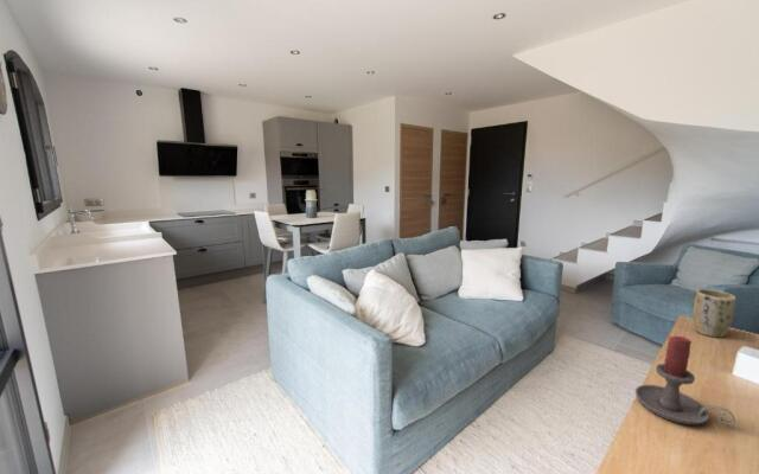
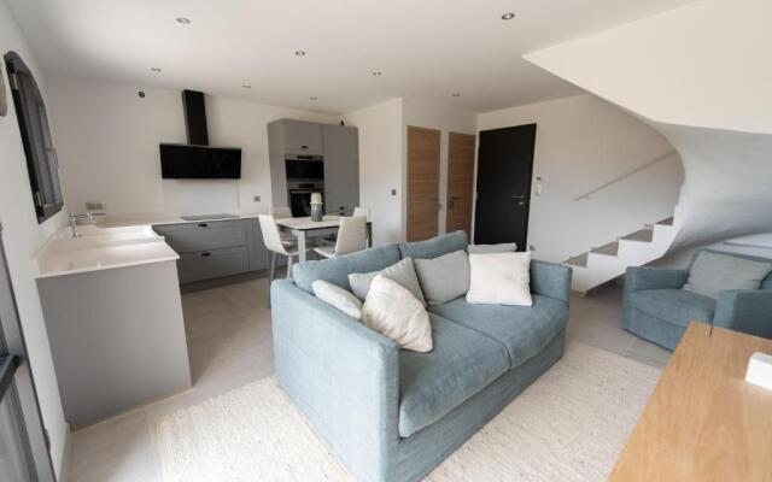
- plant pot [691,288,736,339]
- candle holder [634,335,736,425]
